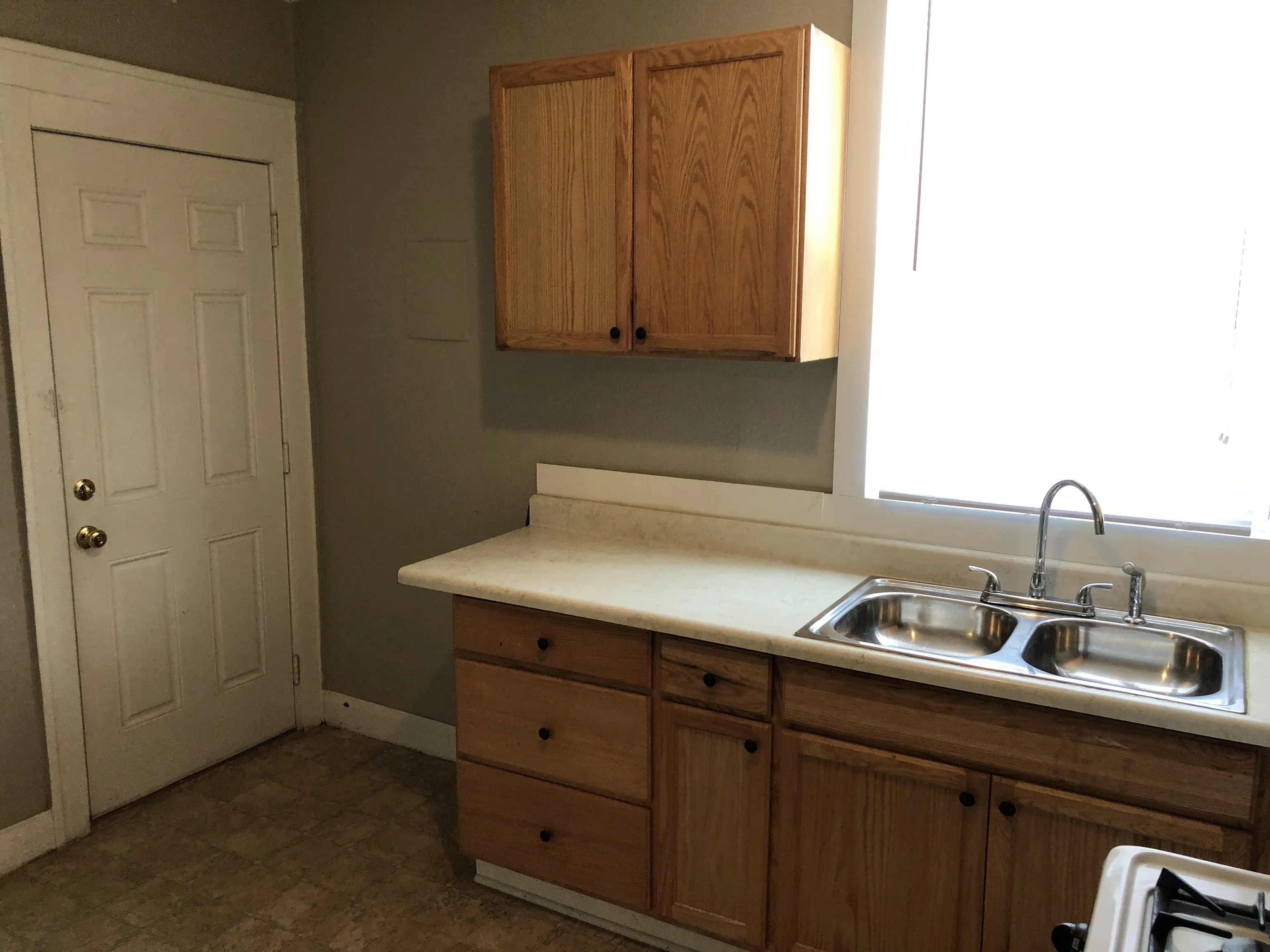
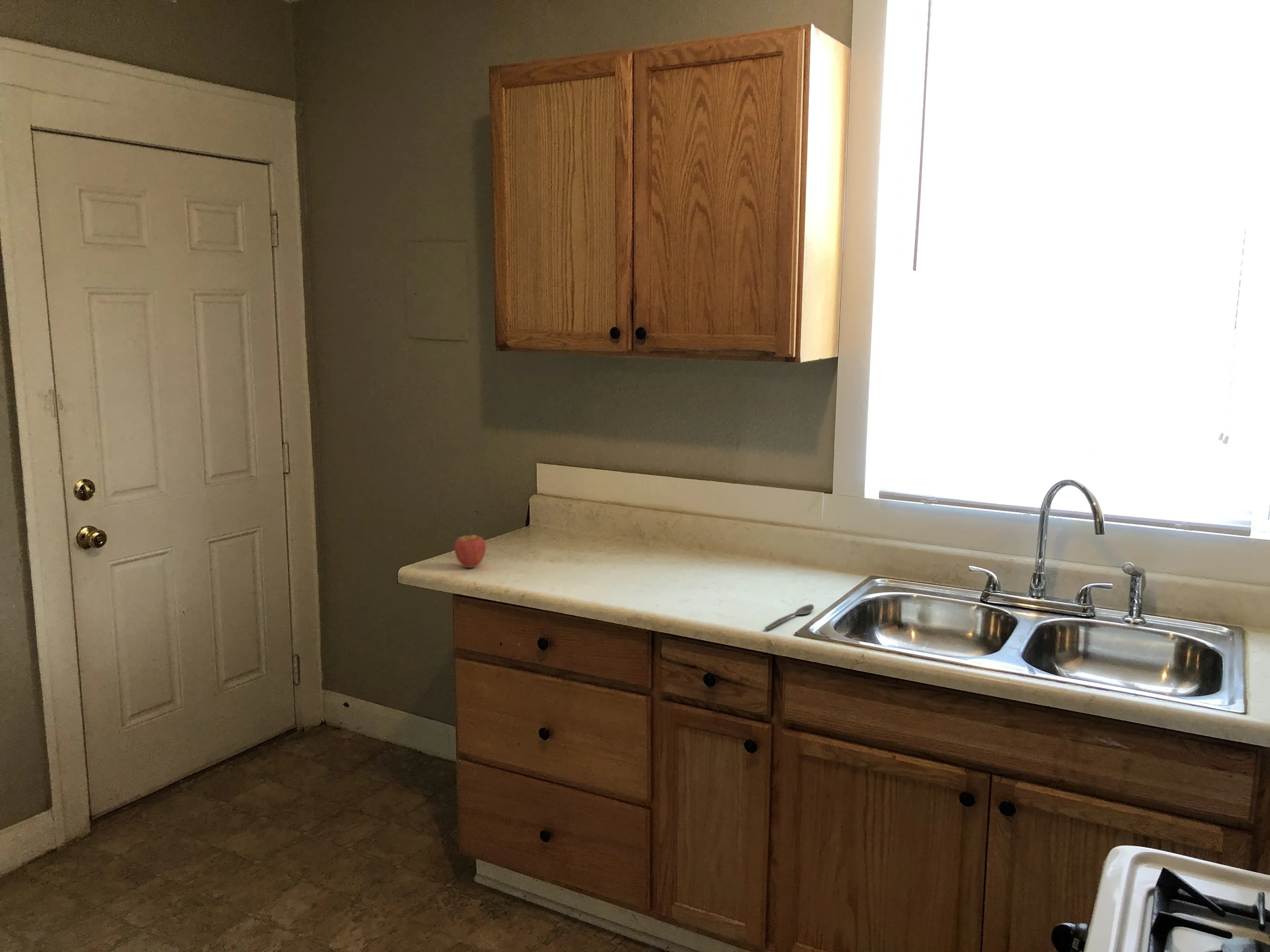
+ fruit [454,528,486,568]
+ spoon [764,604,814,630]
